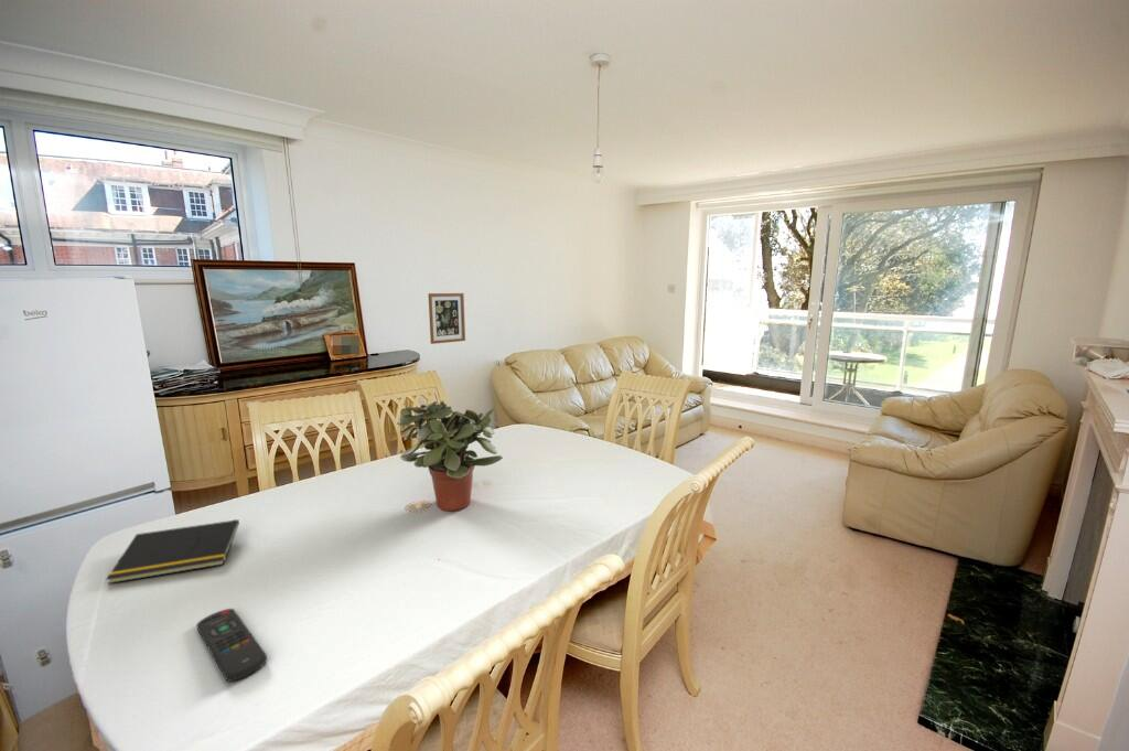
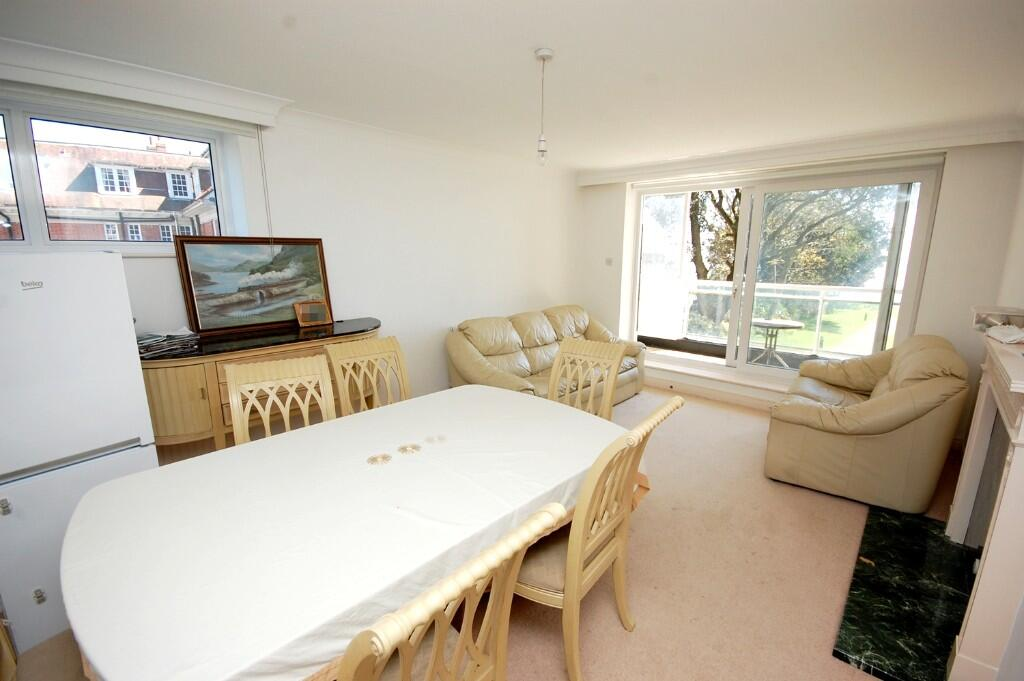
- wall art [428,292,466,345]
- notepad [105,518,240,584]
- potted plant [396,400,504,512]
- remote control [195,608,268,683]
